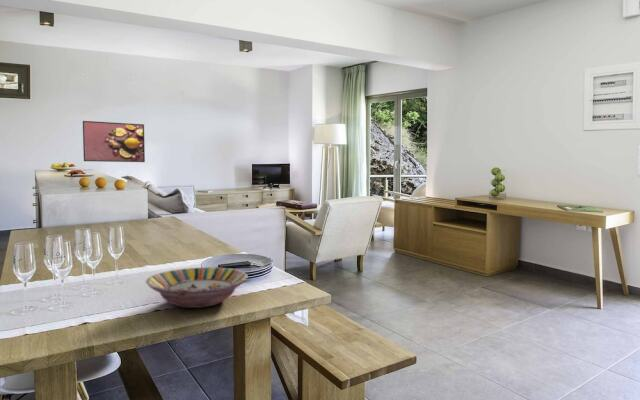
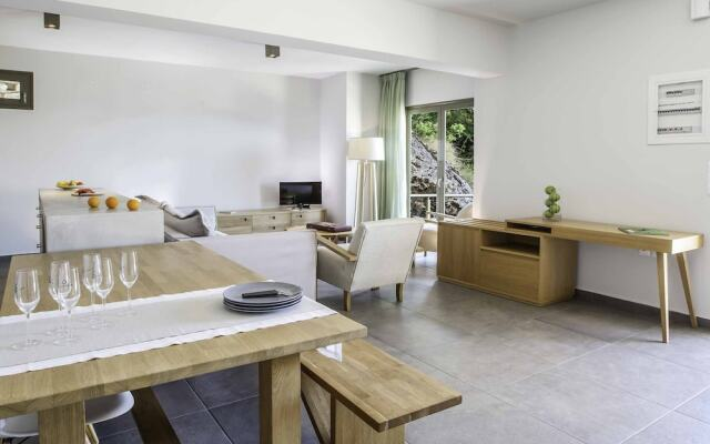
- serving bowl [145,266,249,309]
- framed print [82,120,146,163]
